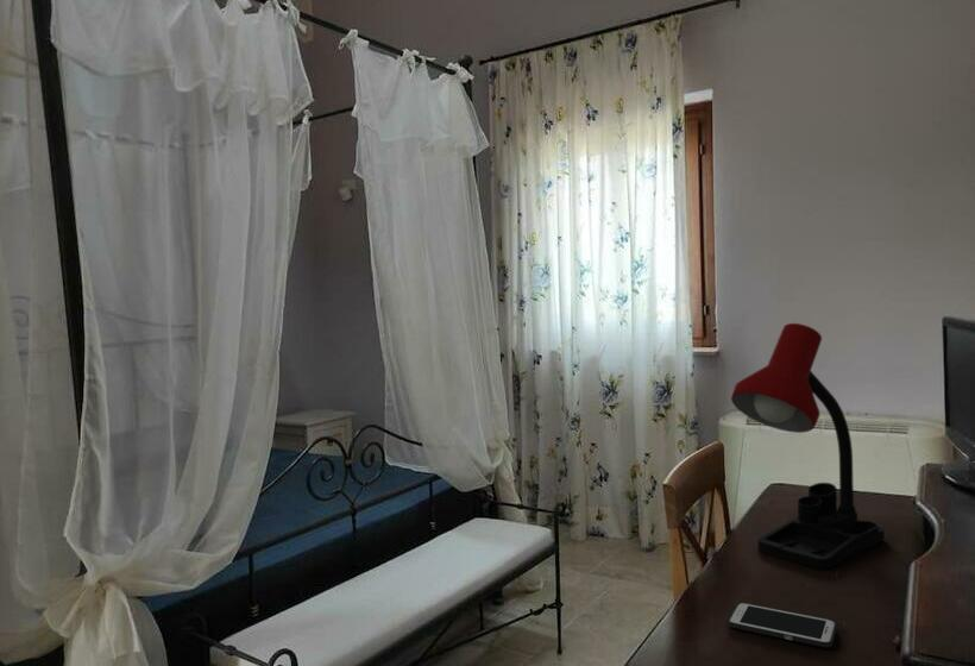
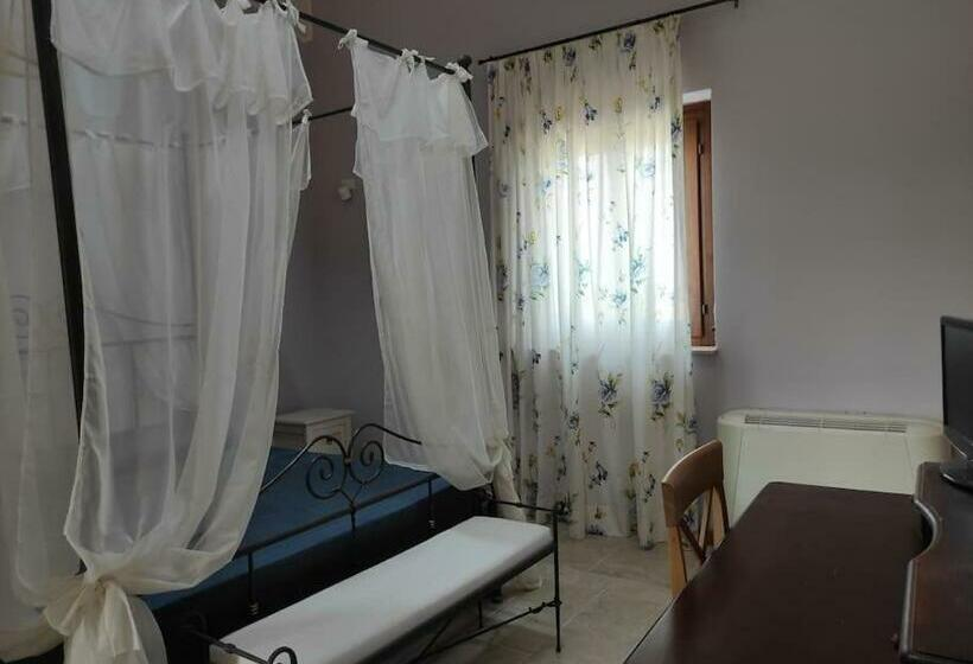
- cell phone [726,601,838,649]
- desk lamp [730,322,886,571]
